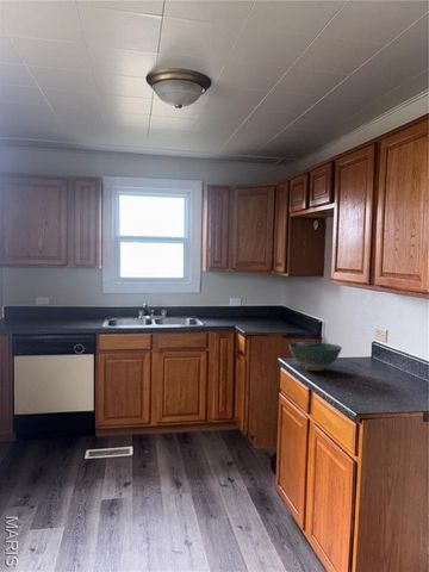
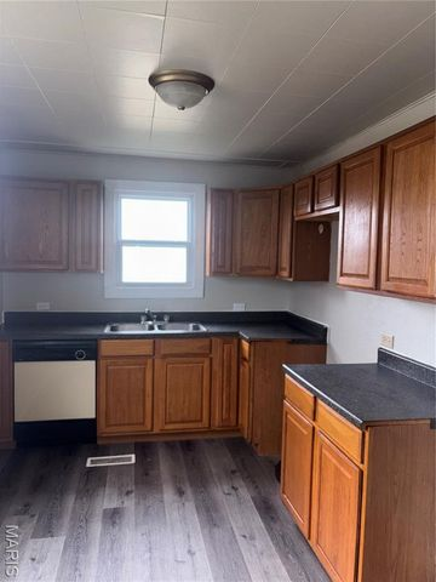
- bowl [287,341,343,372]
